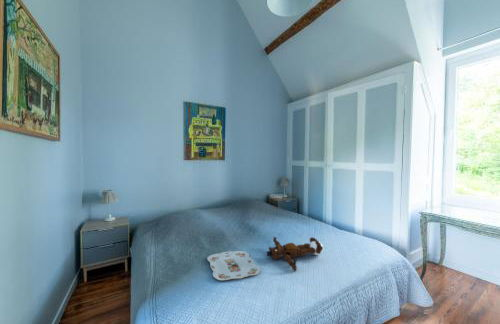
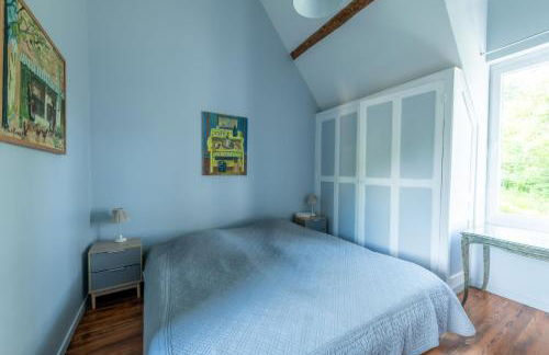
- teddy bear [266,236,324,272]
- serving tray [206,250,261,281]
